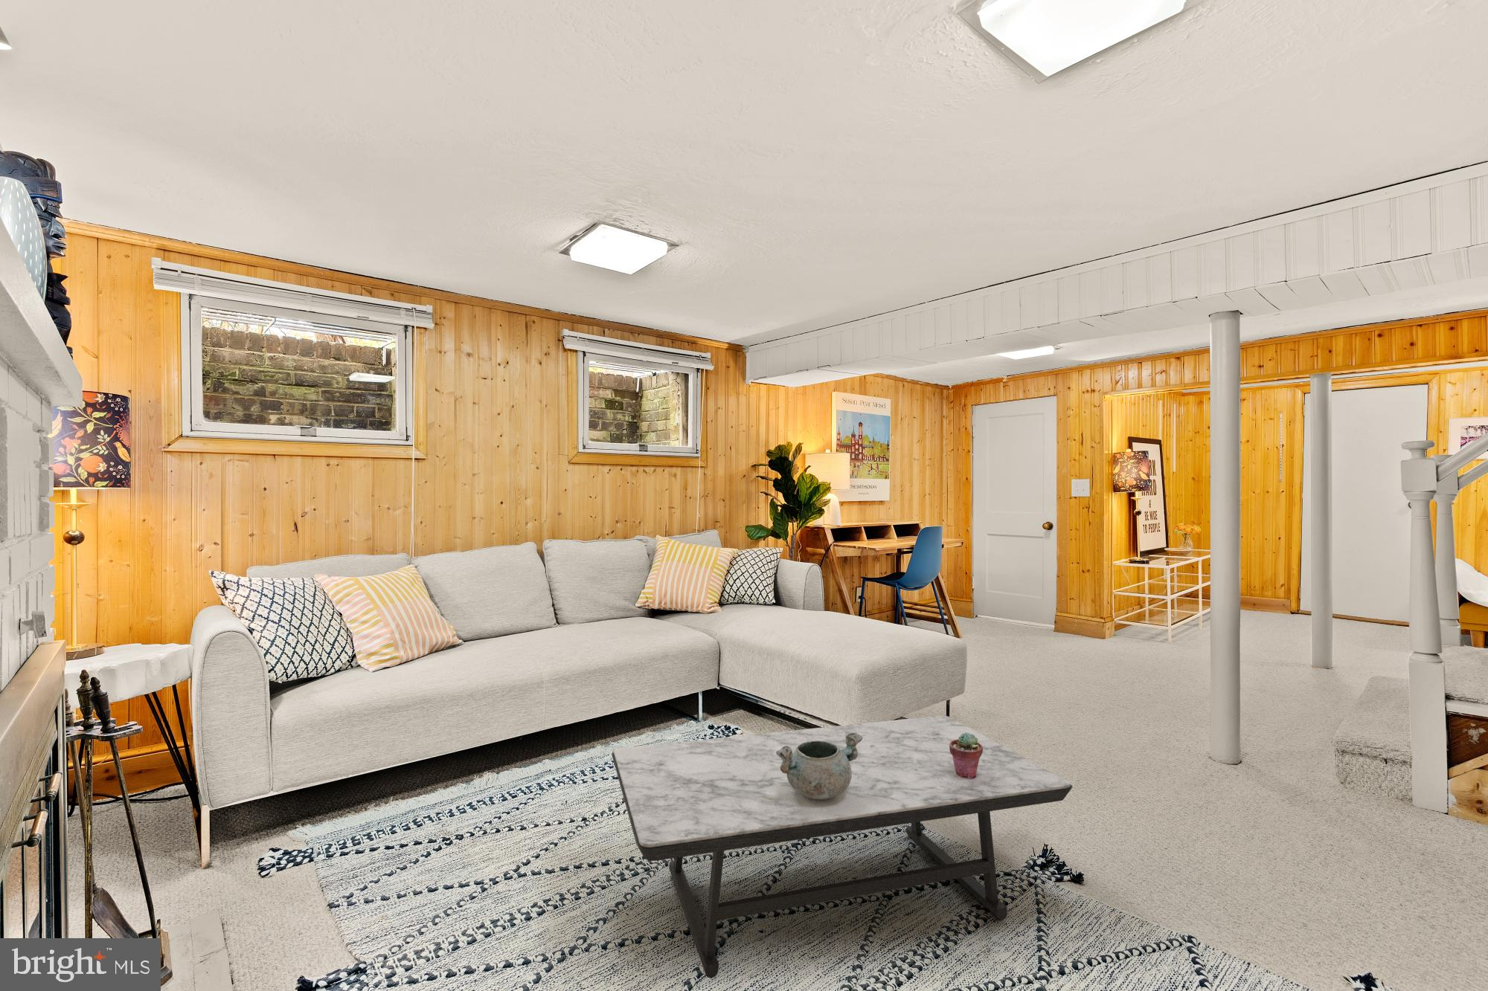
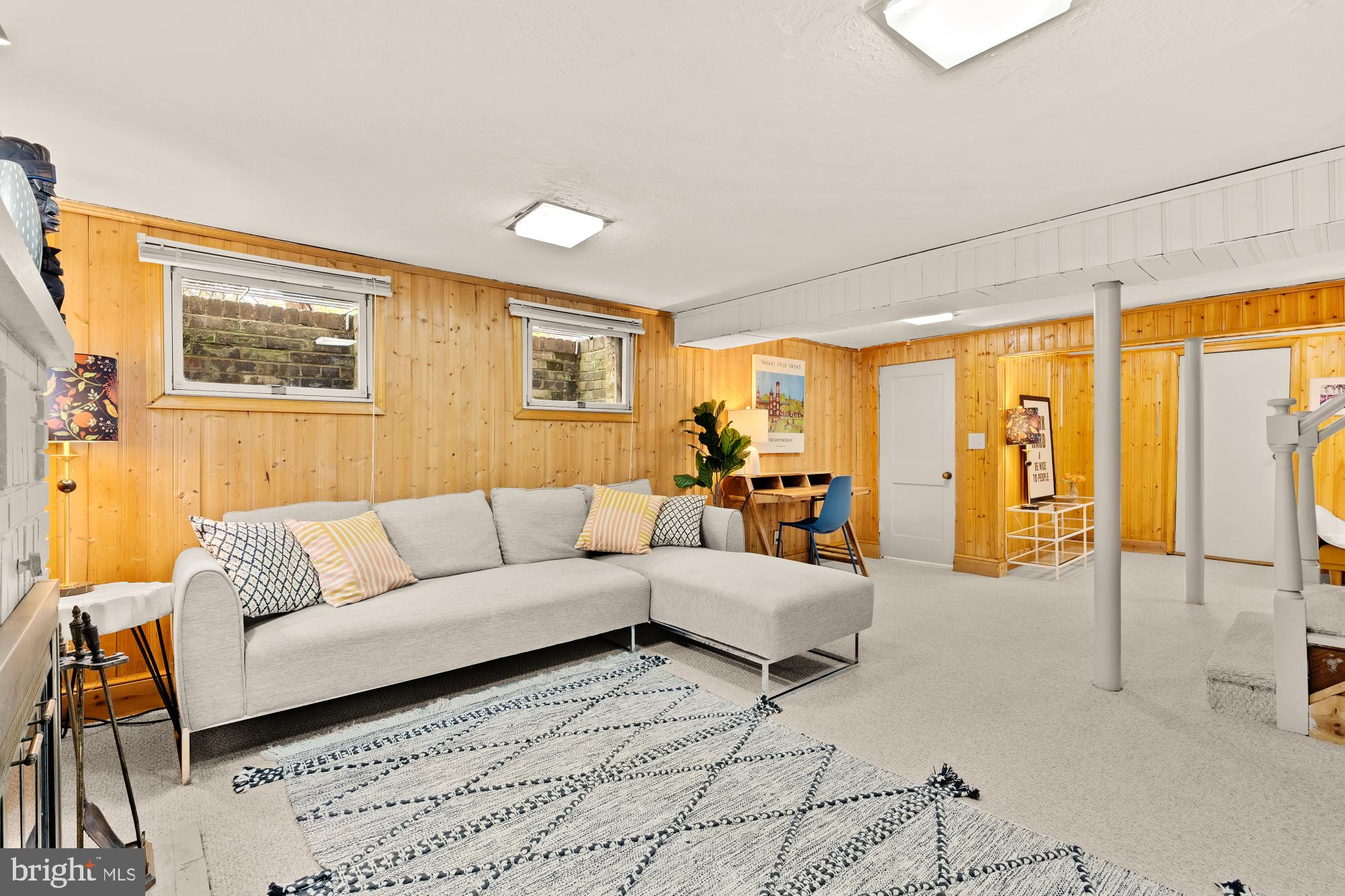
- potted succulent [949,732,982,779]
- decorative bowl [776,732,862,800]
- coffee table [611,716,1073,979]
